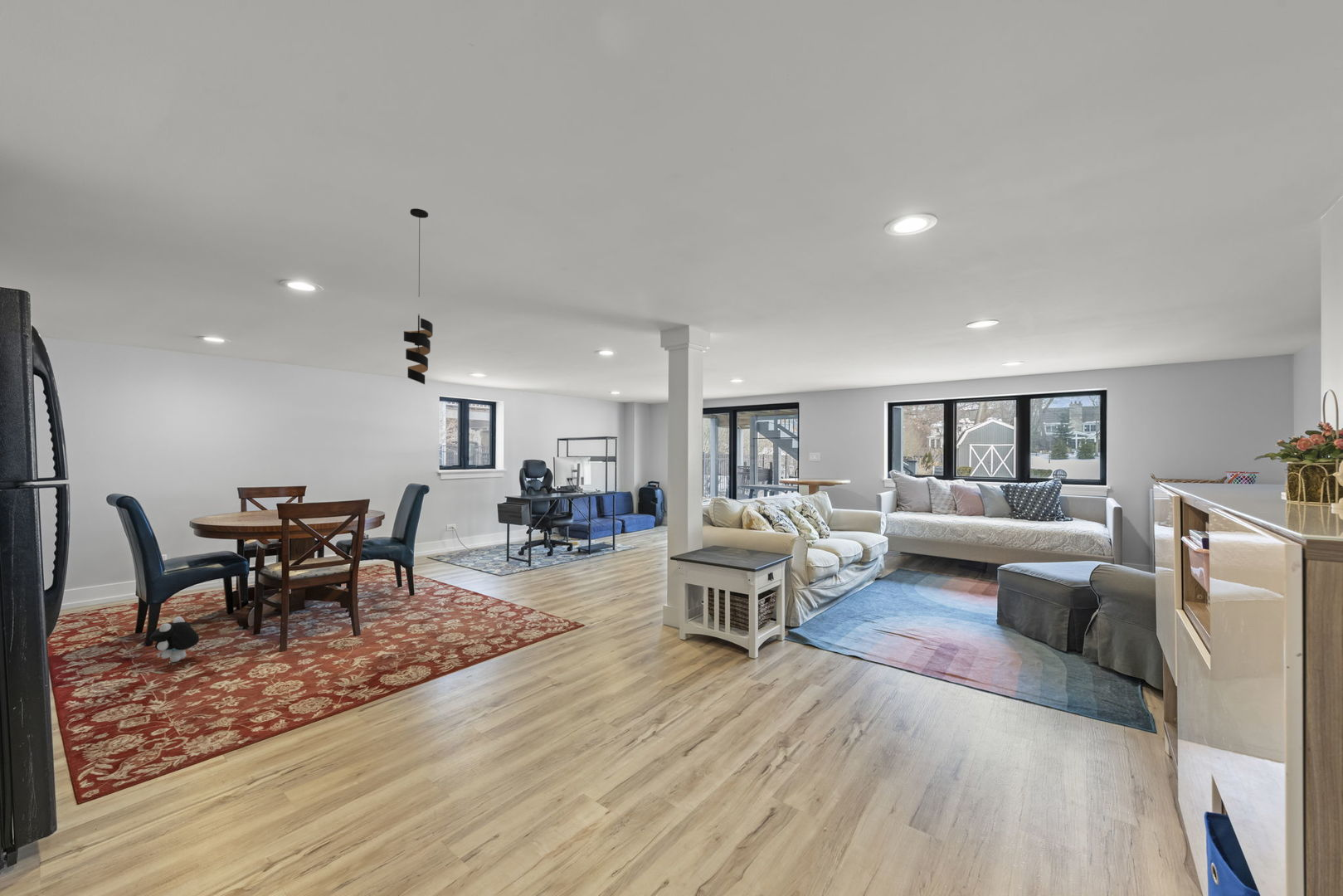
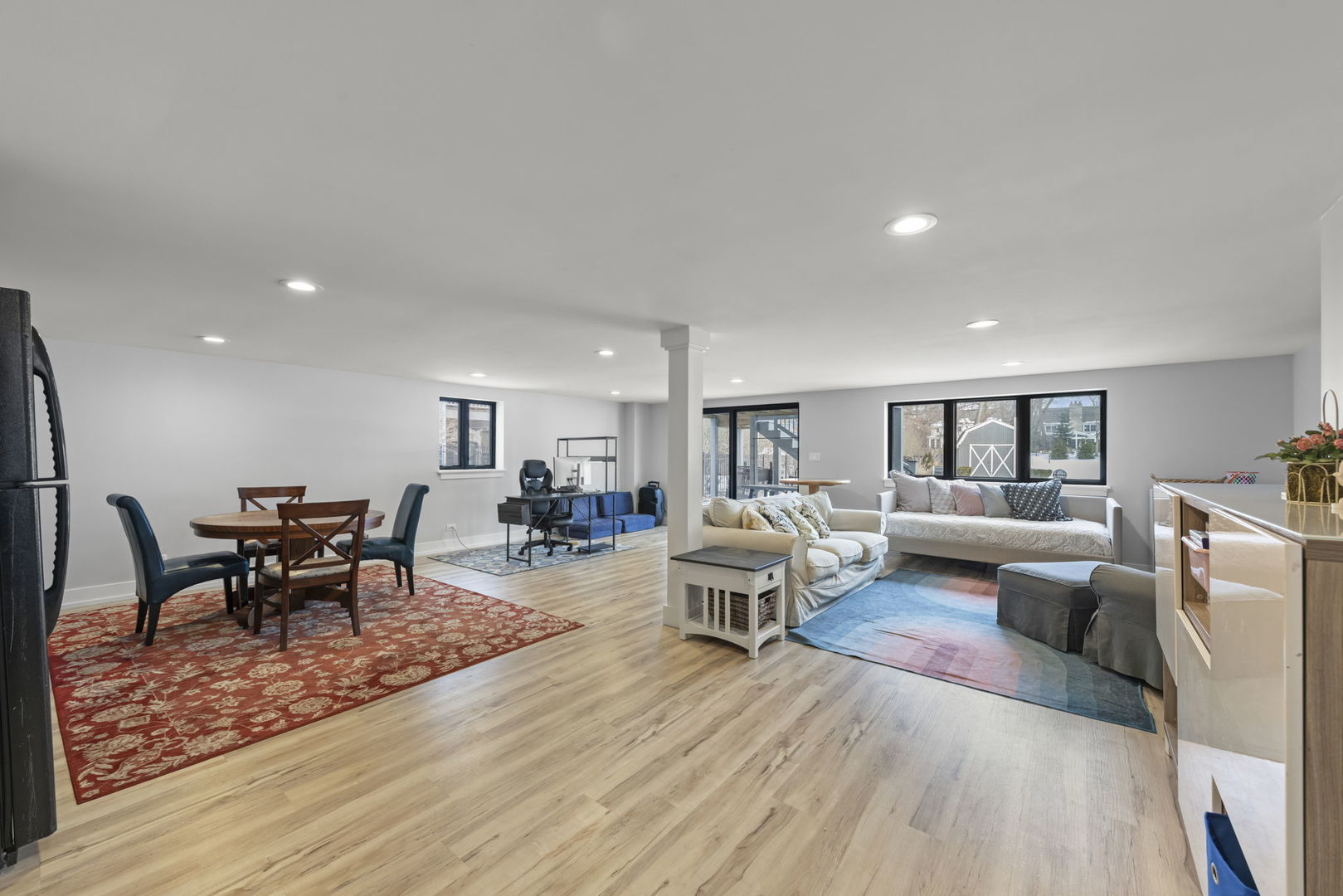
- plush toy [149,616,200,663]
- pendant light [403,207,434,385]
